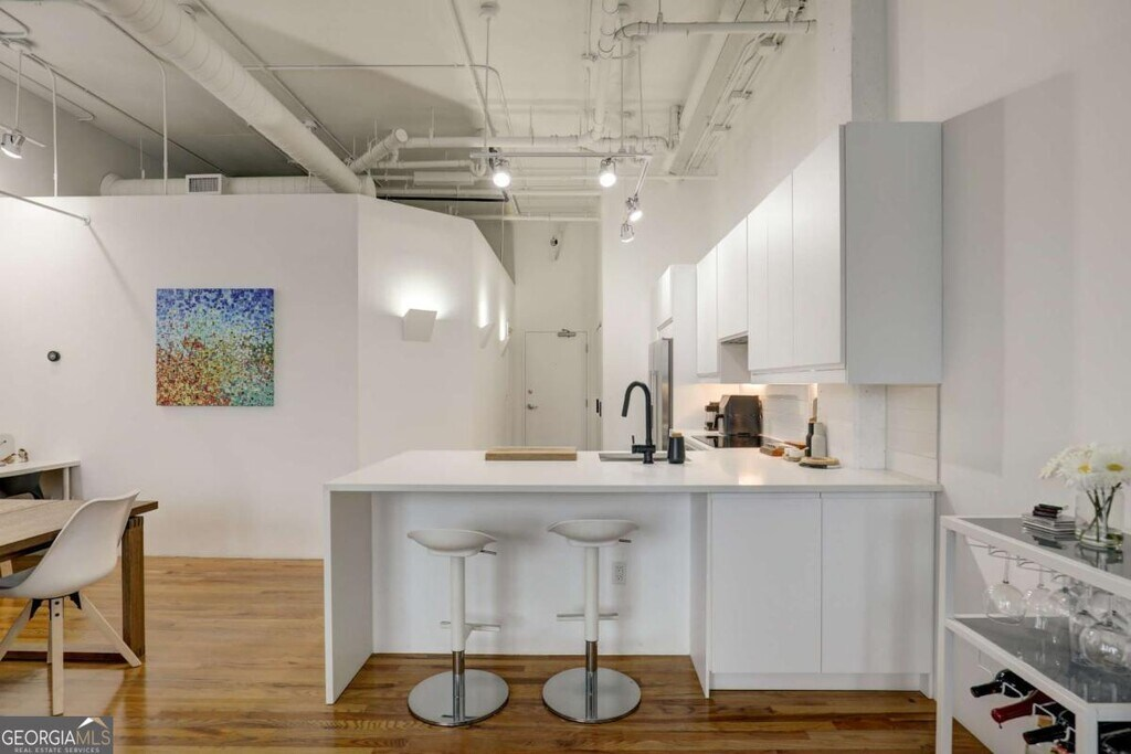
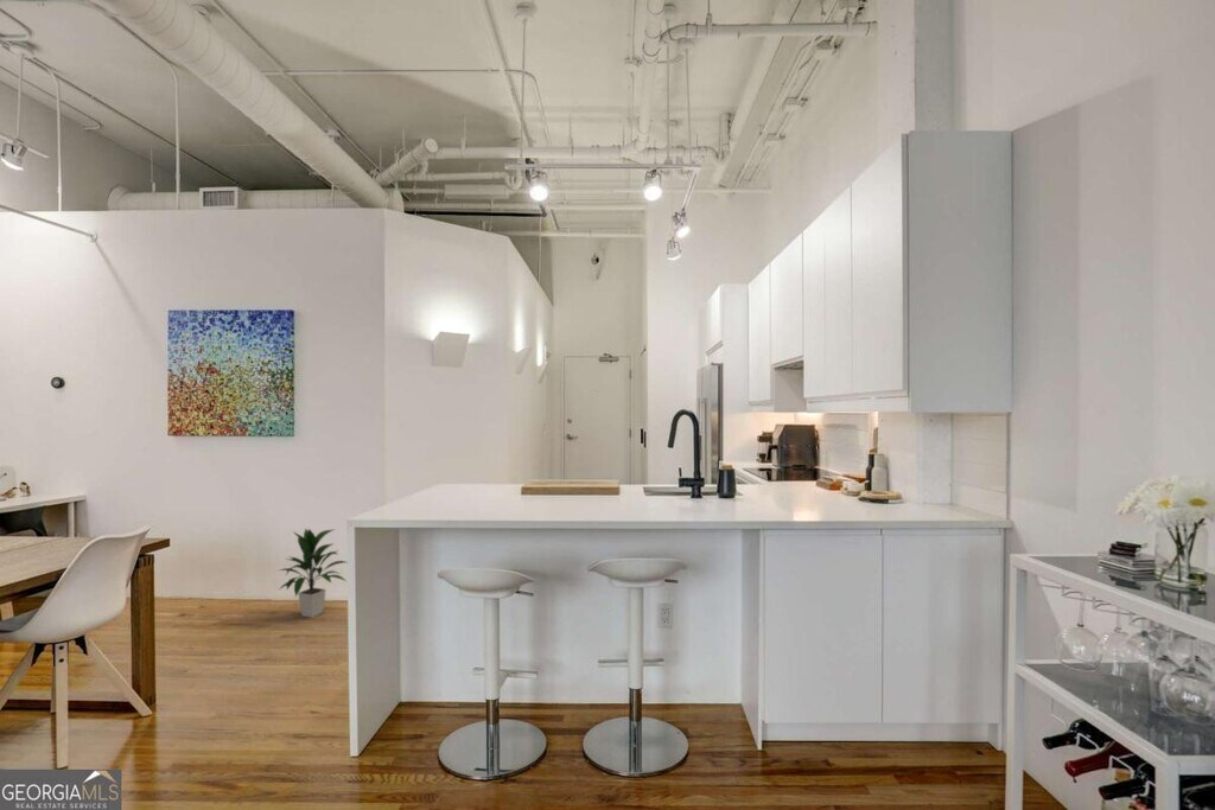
+ indoor plant [276,528,348,619]
